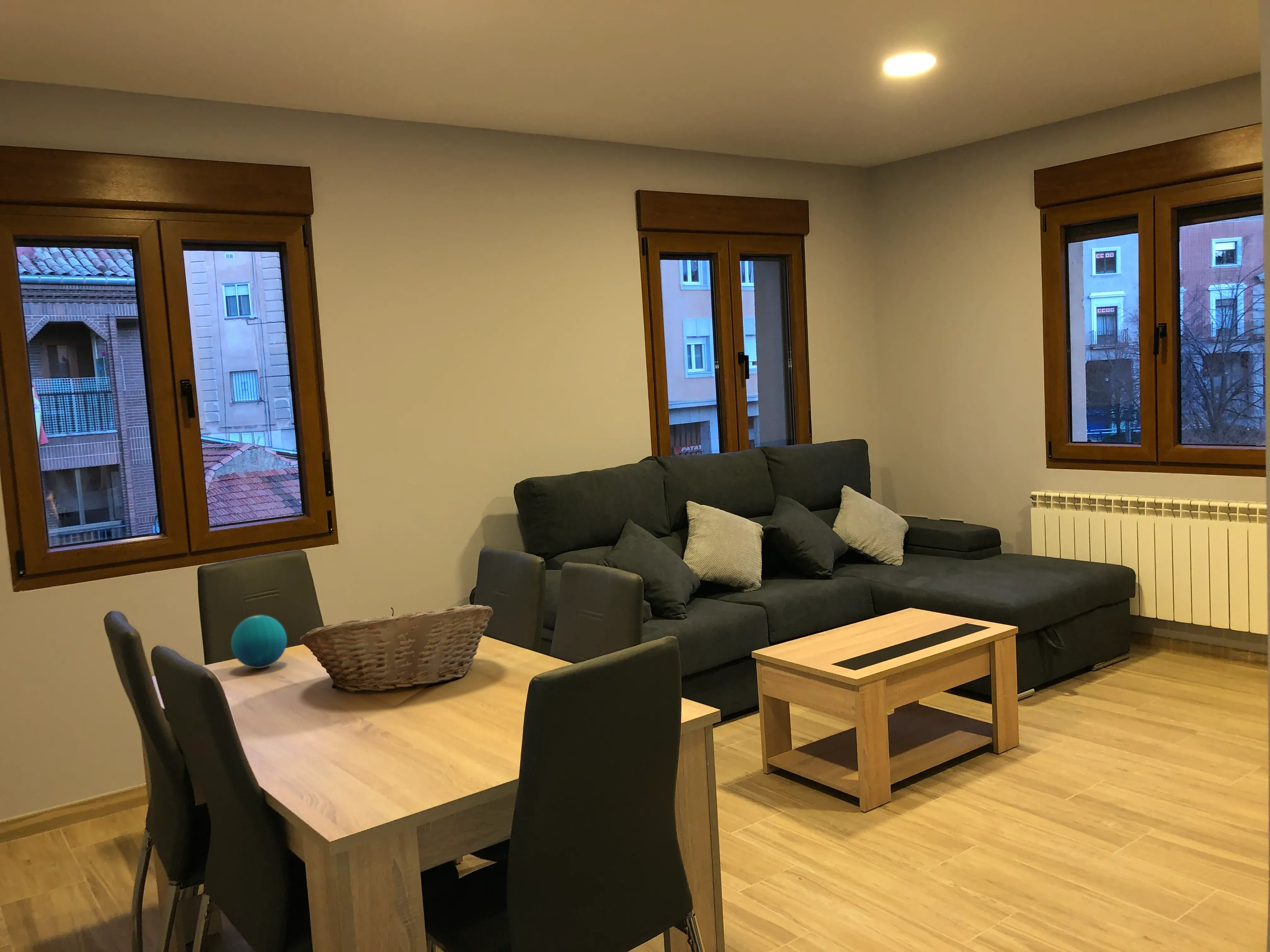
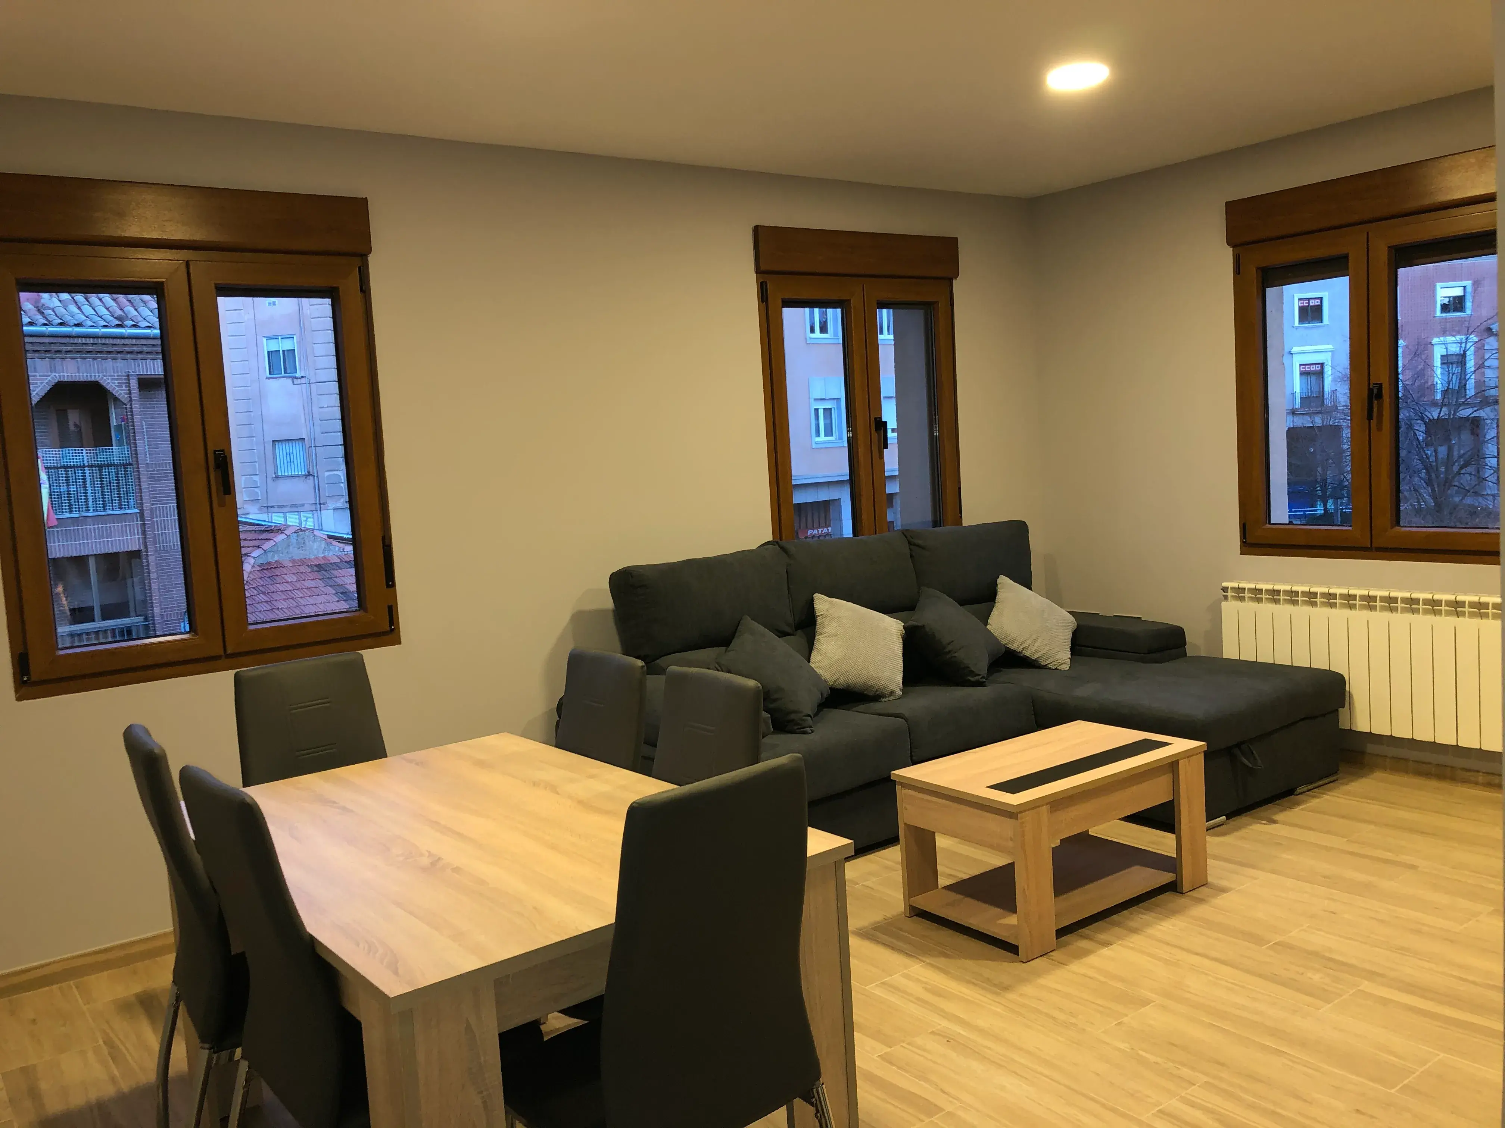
- fruit basket [300,604,494,692]
- decorative orb [231,615,287,668]
